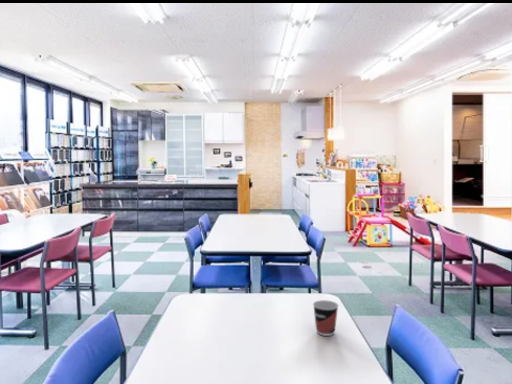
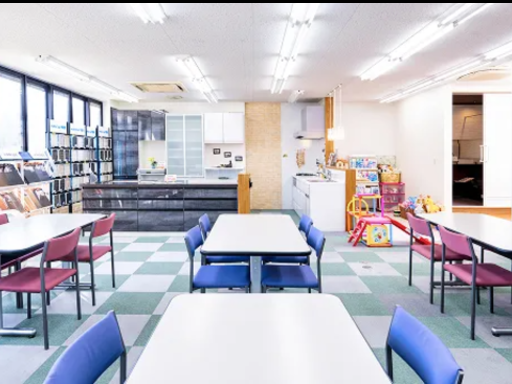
- cup [312,299,340,337]
